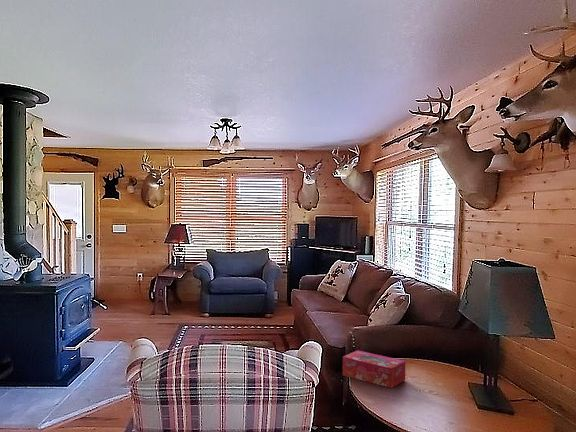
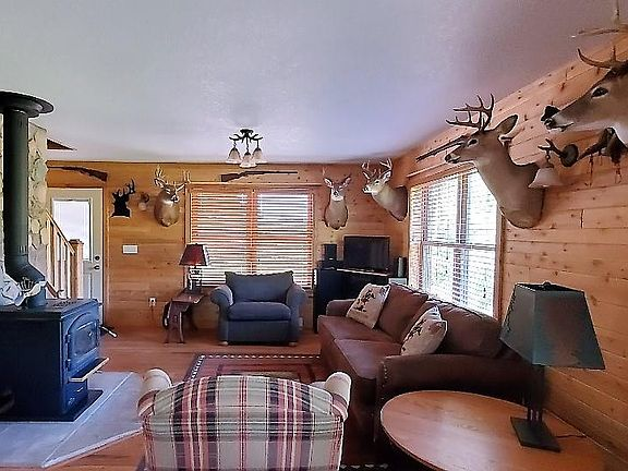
- tissue box [342,350,406,389]
